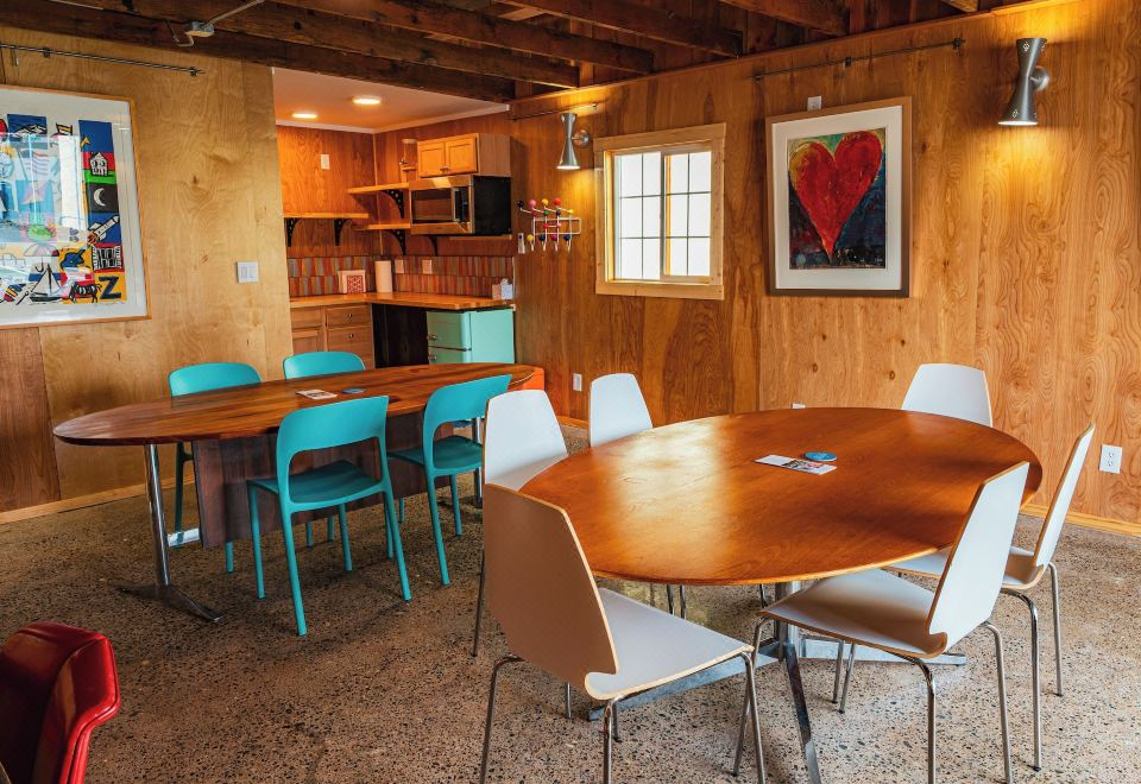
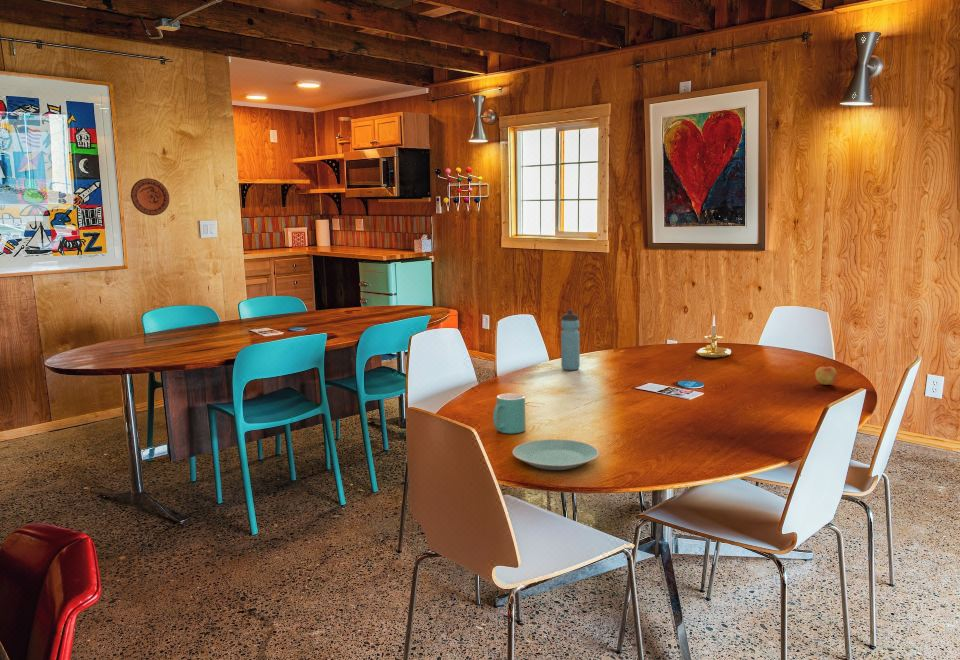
+ water bottle [560,309,581,371]
+ mug [492,392,526,434]
+ apple [814,361,838,386]
+ decorative plate [130,177,170,217]
+ candle holder [695,314,732,358]
+ plate [512,438,600,471]
